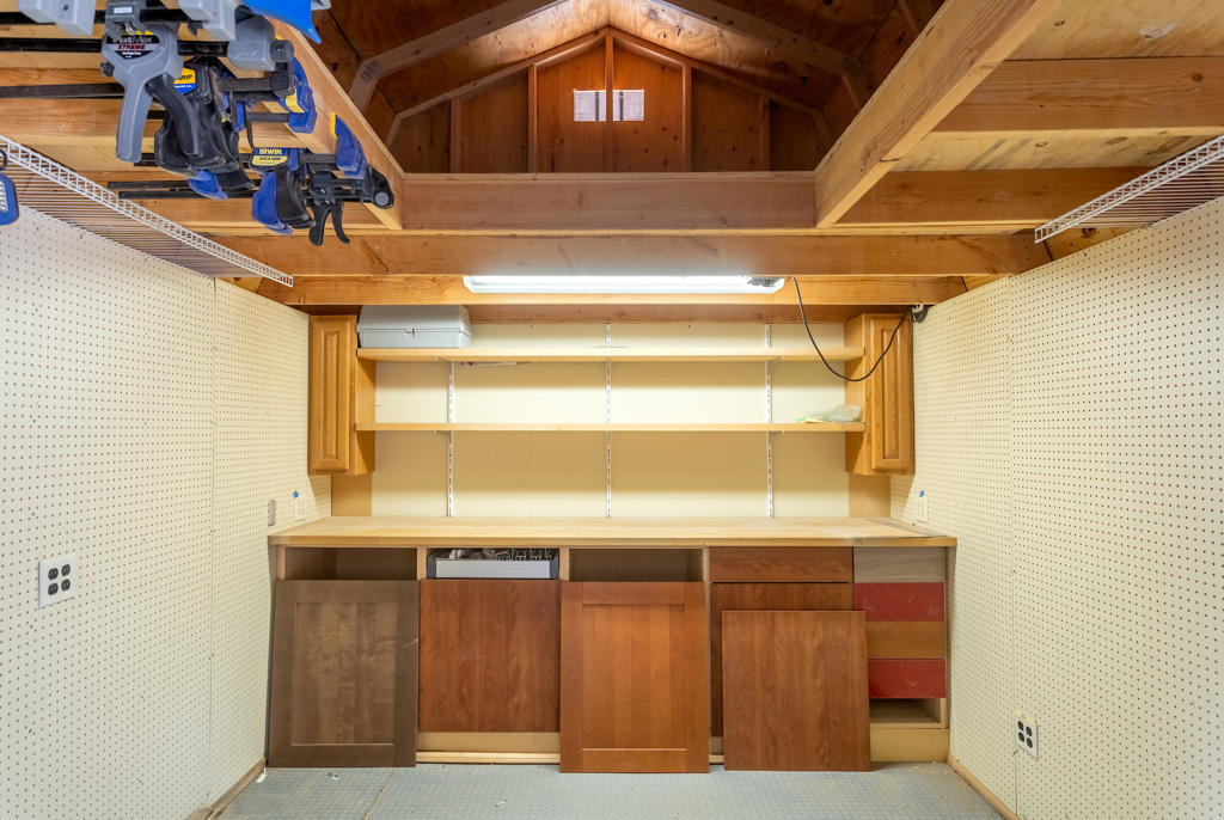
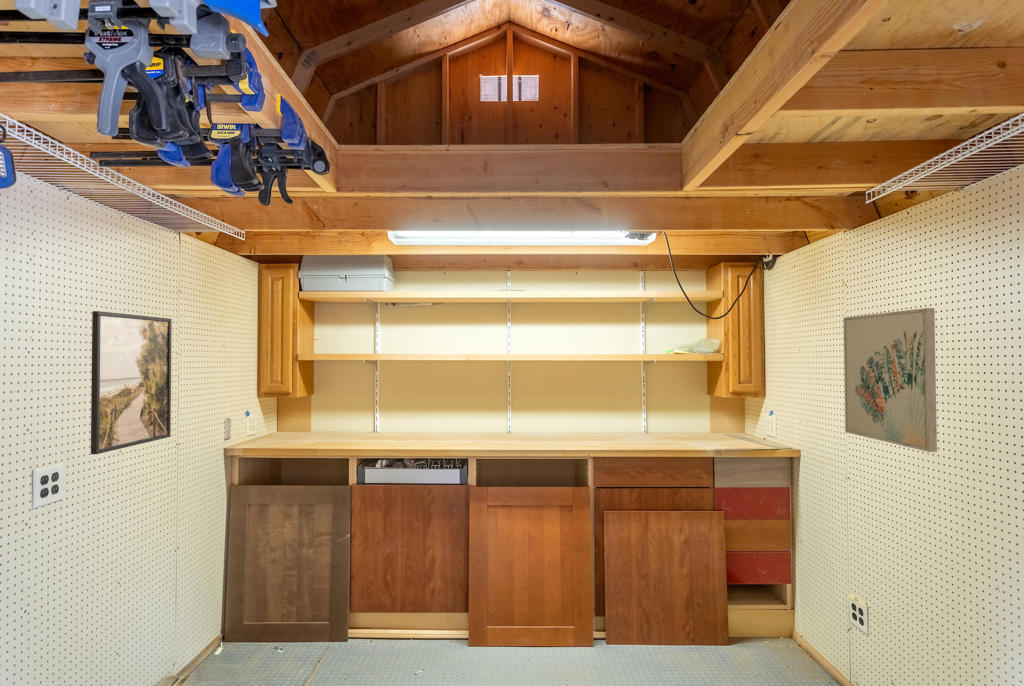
+ wall art [843,307,938,453]
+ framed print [90,310,173,455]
